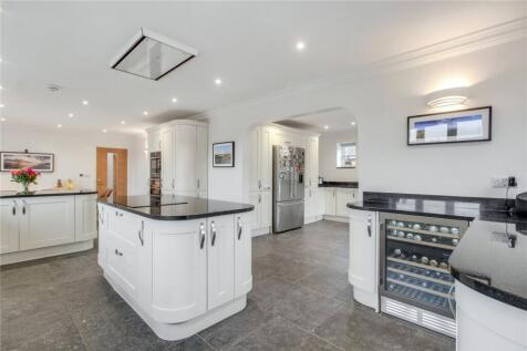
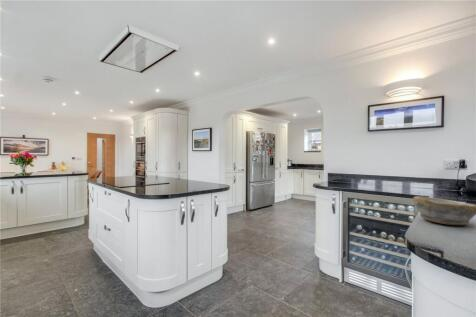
+ bowl [412,195,476,226]
